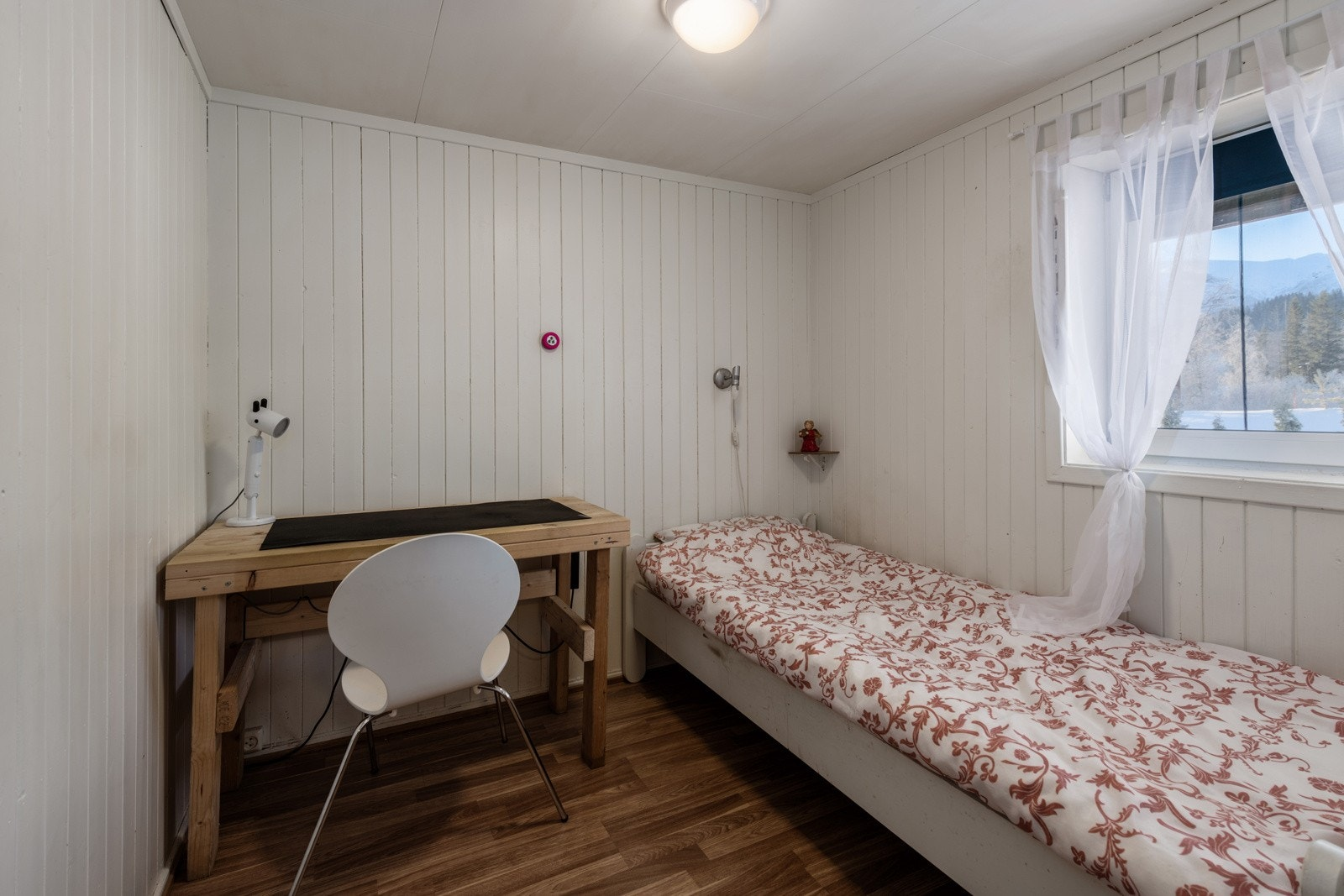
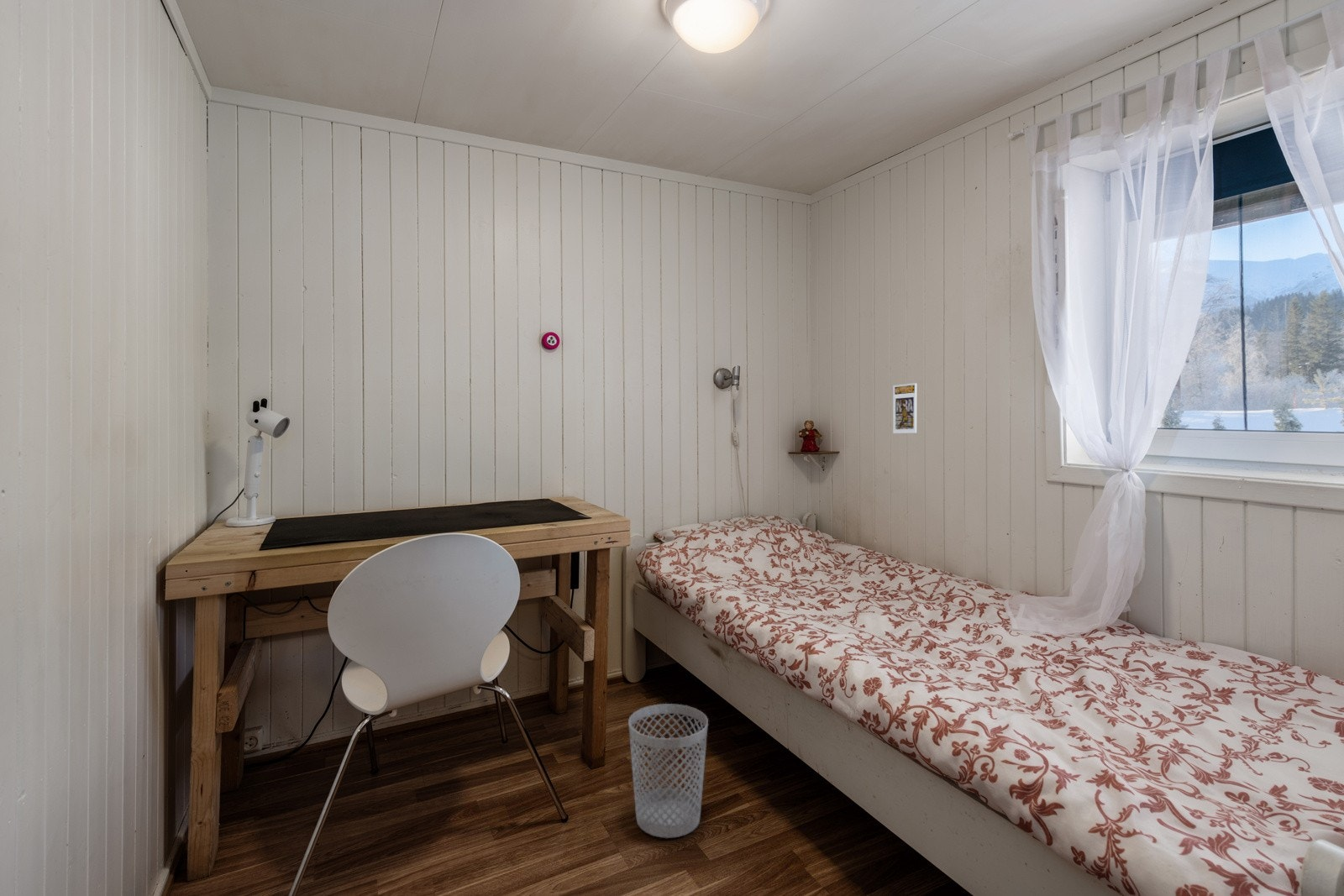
+ wastebasket [627,703,709,839]
+ trading card display case [892,382,917,434]
